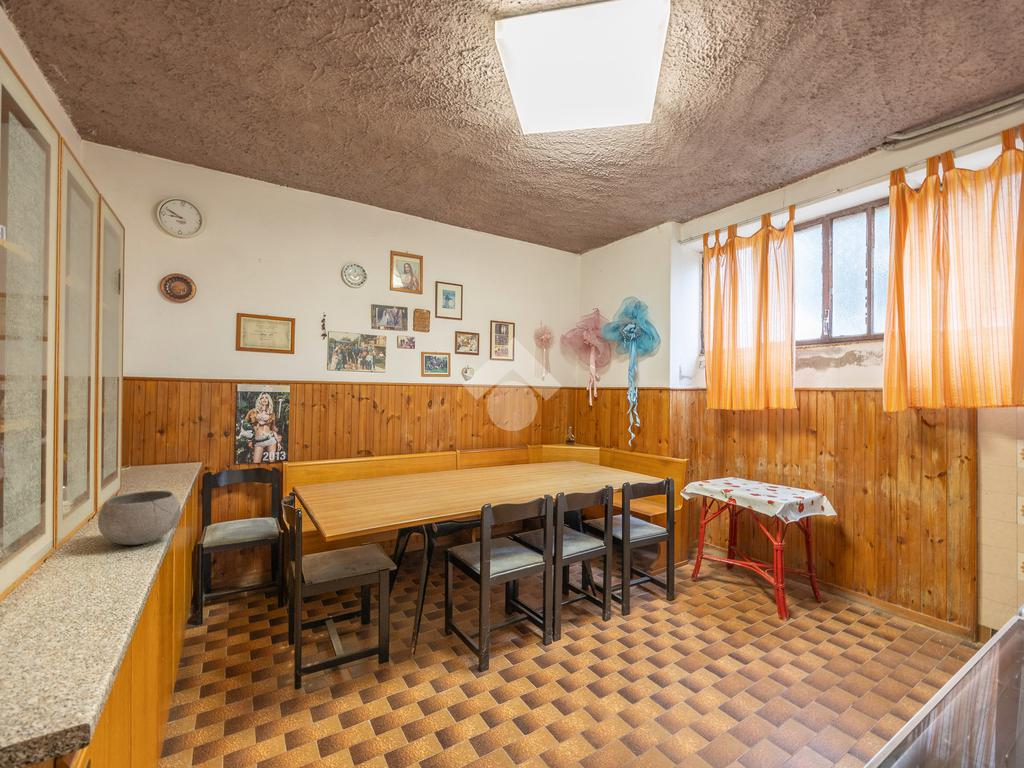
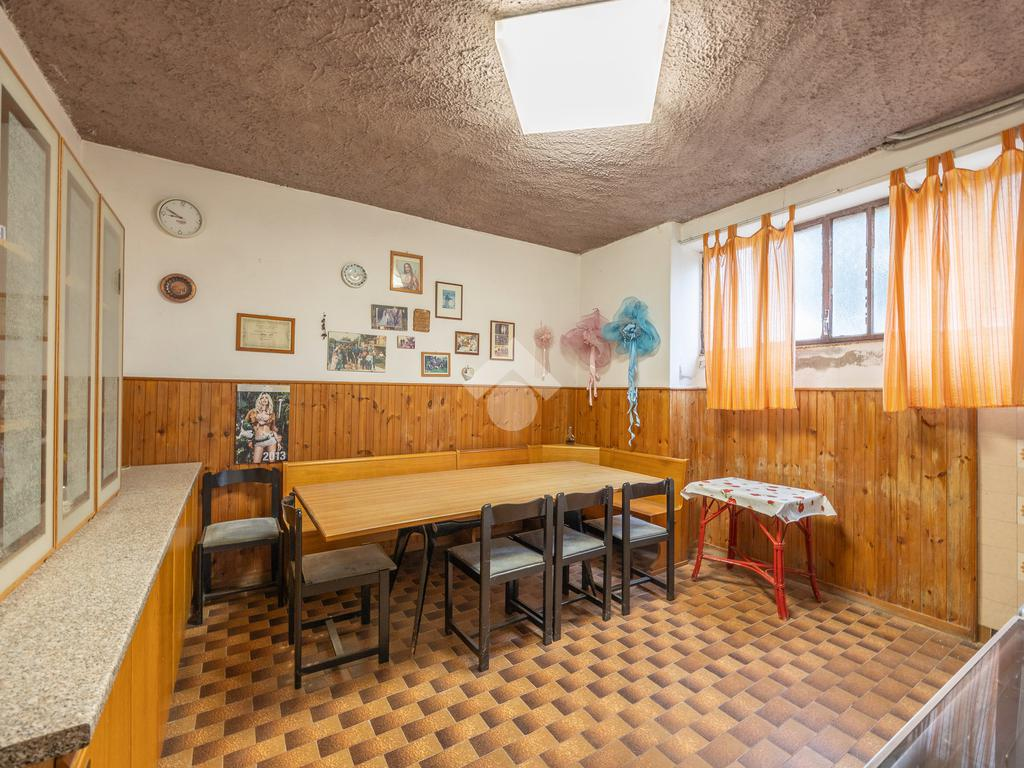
- bowl [97,490,181,546]
